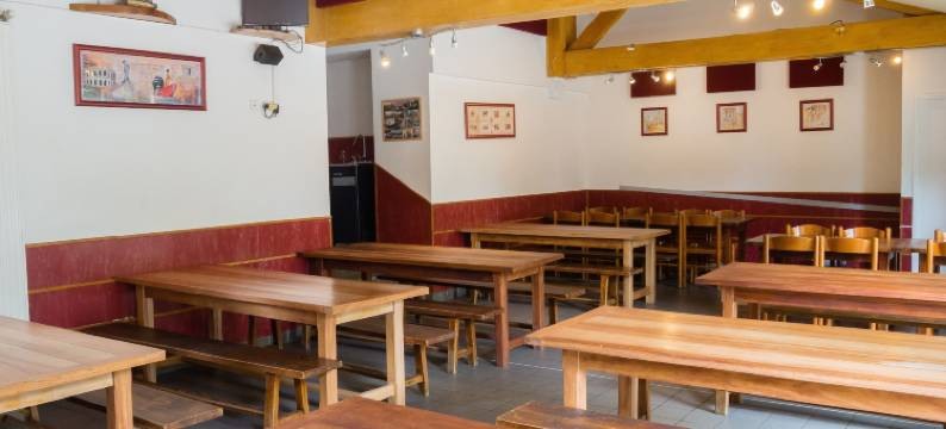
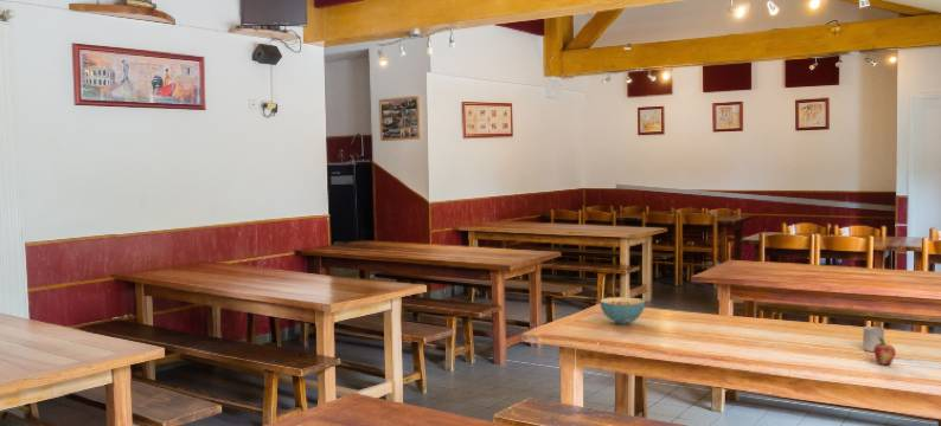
+ cereal bowl [598,296,647,325]
+ cup [862,325,885,353]
+ fruit [872,336,897,367]
